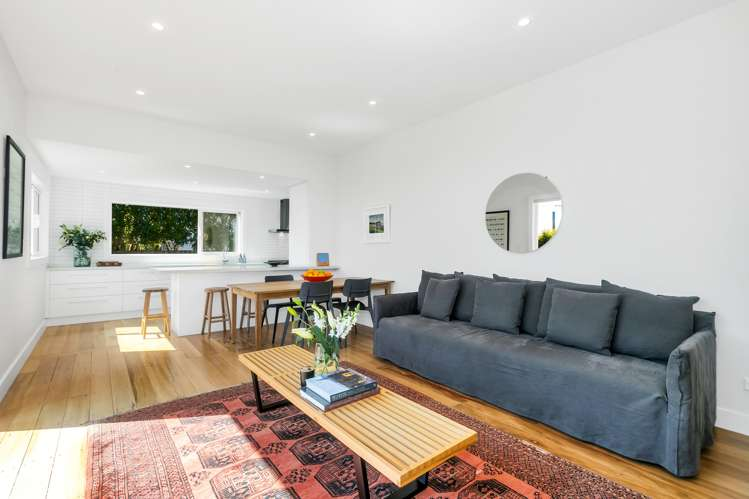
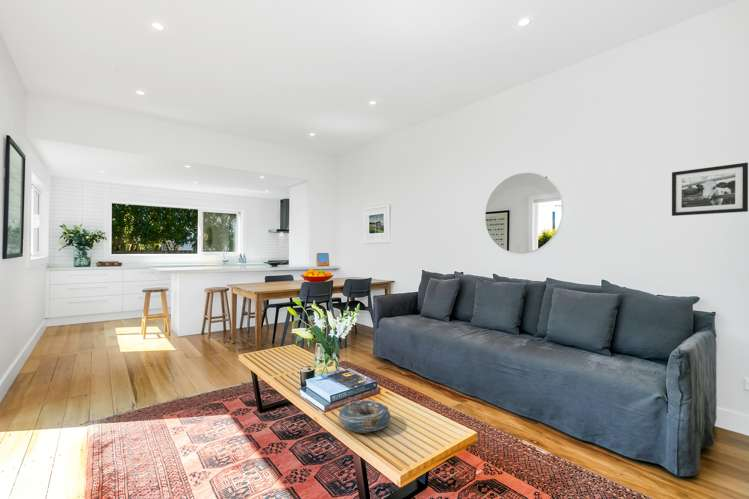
+ picture frame [671,162,749,217]
+ decorative bowl [337,399,391,433]
